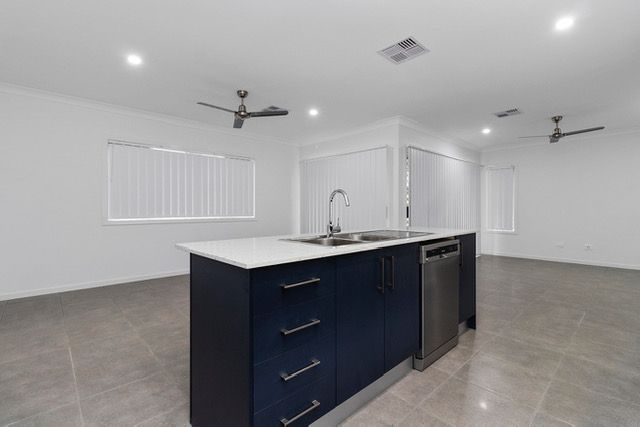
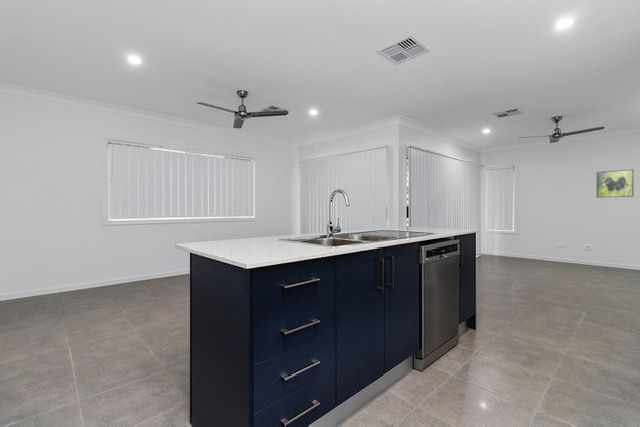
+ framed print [596,168,634,199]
